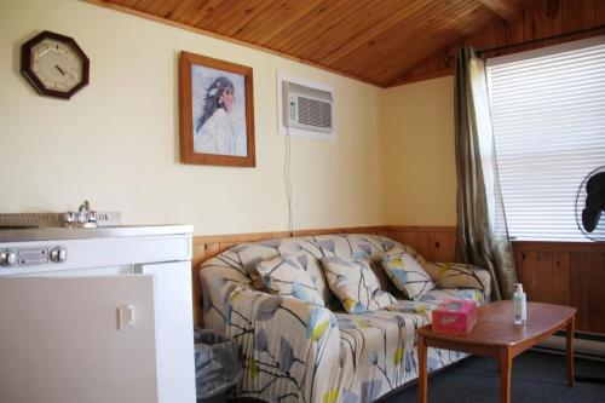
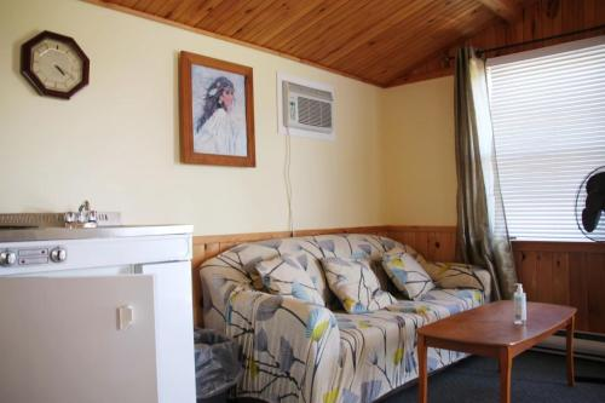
- tissue box [431,298,478,338]
